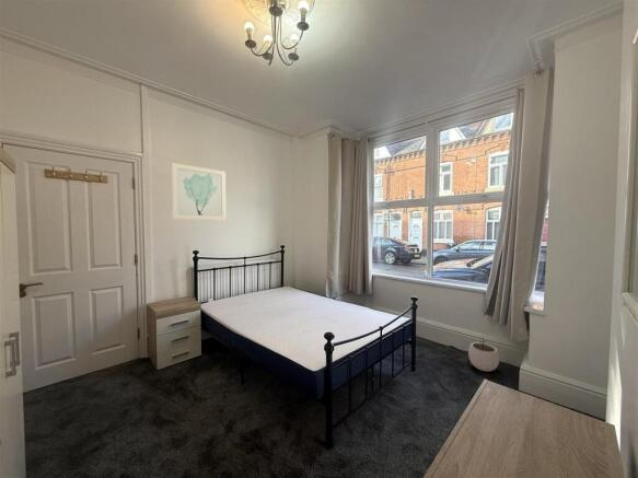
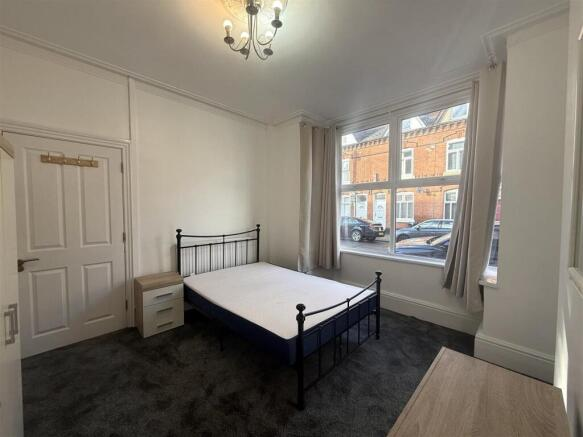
- plant pot [467,335,500,373]
- wall art [171,162,227,221]
